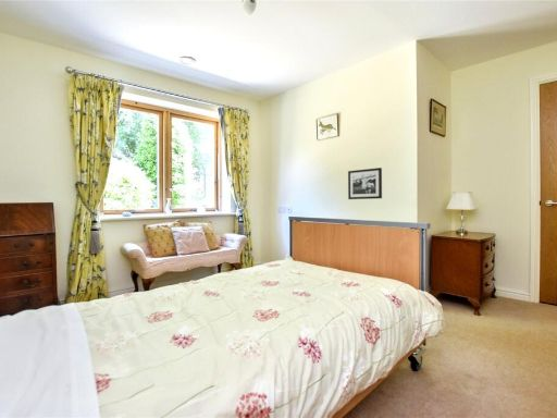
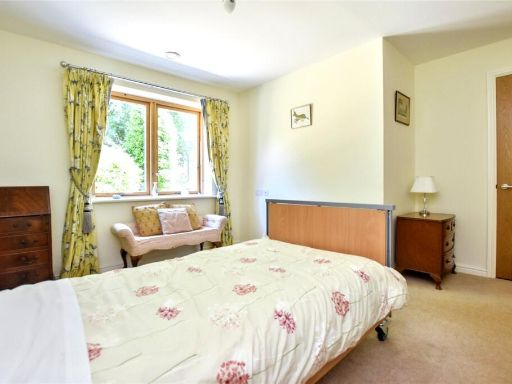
- picture frame [347,167,383,200]
